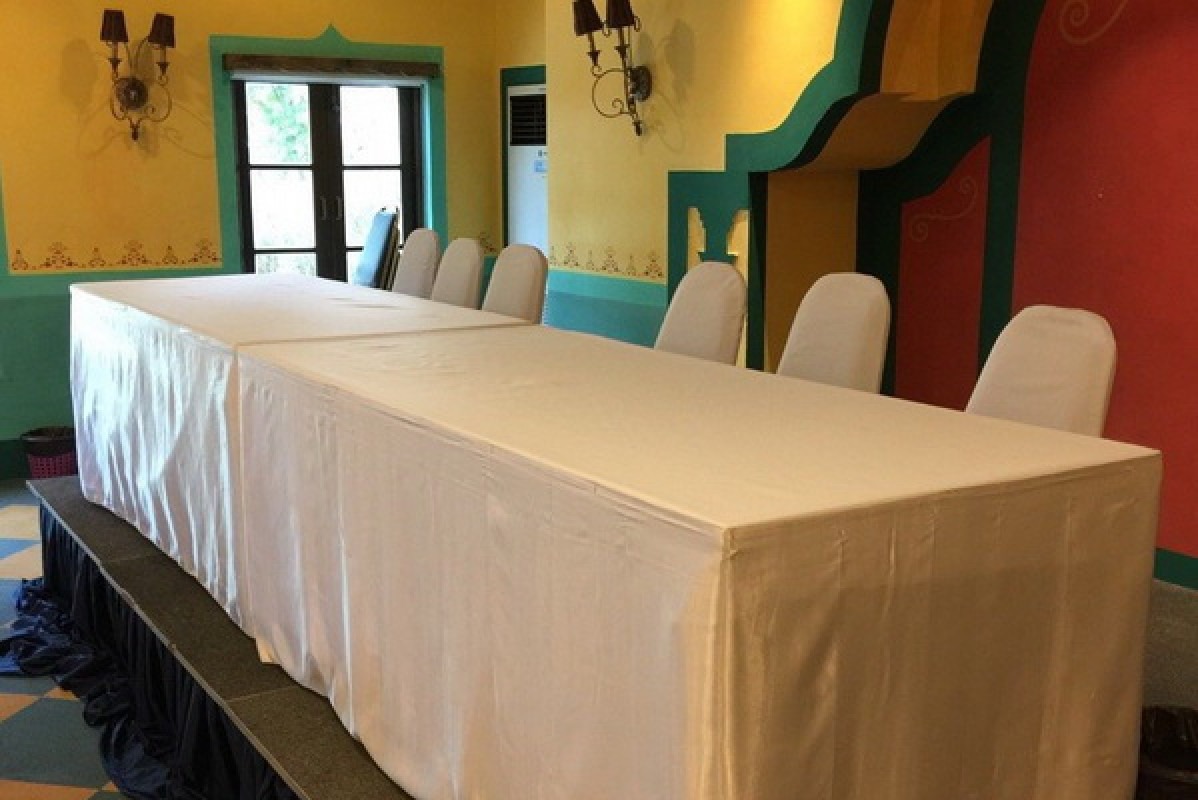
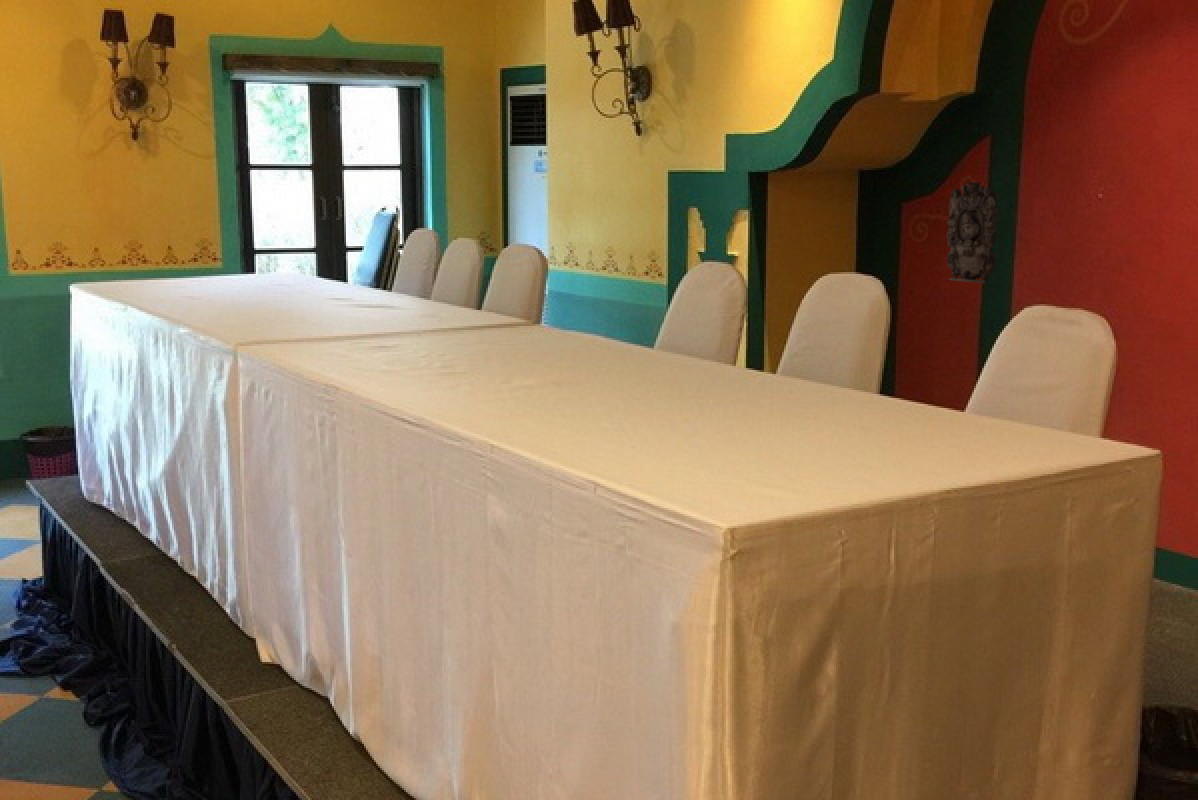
+ wall ornament [946,181,1000,284]
